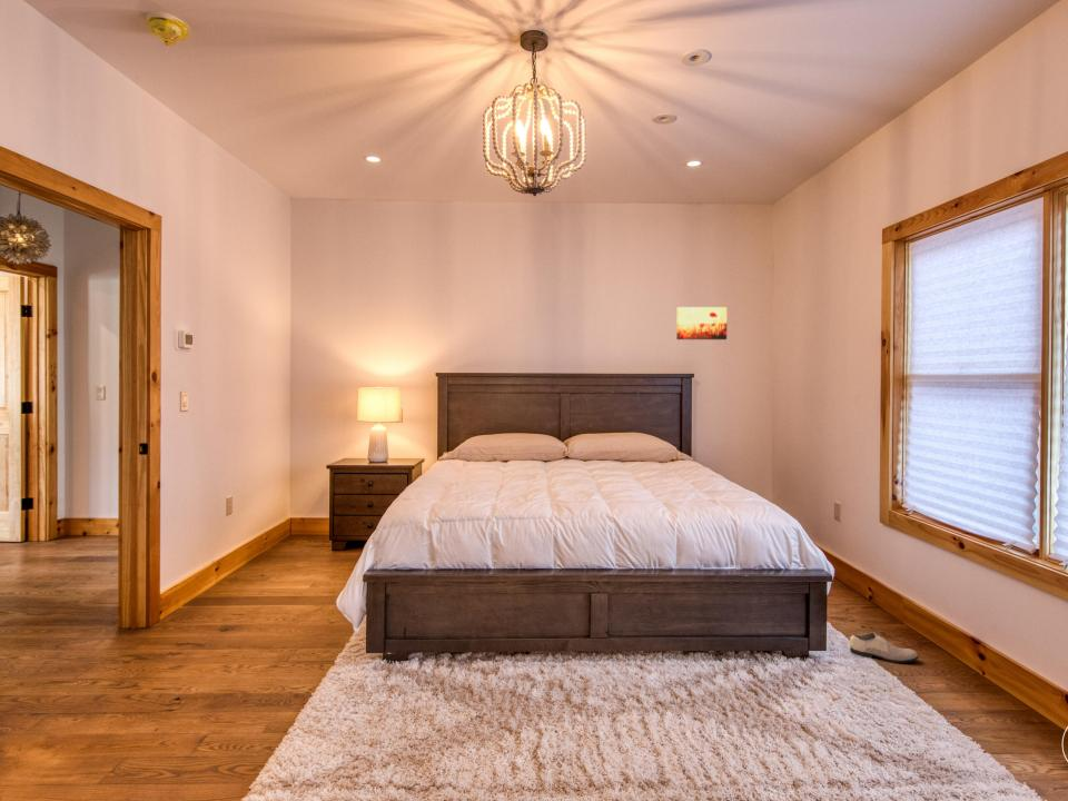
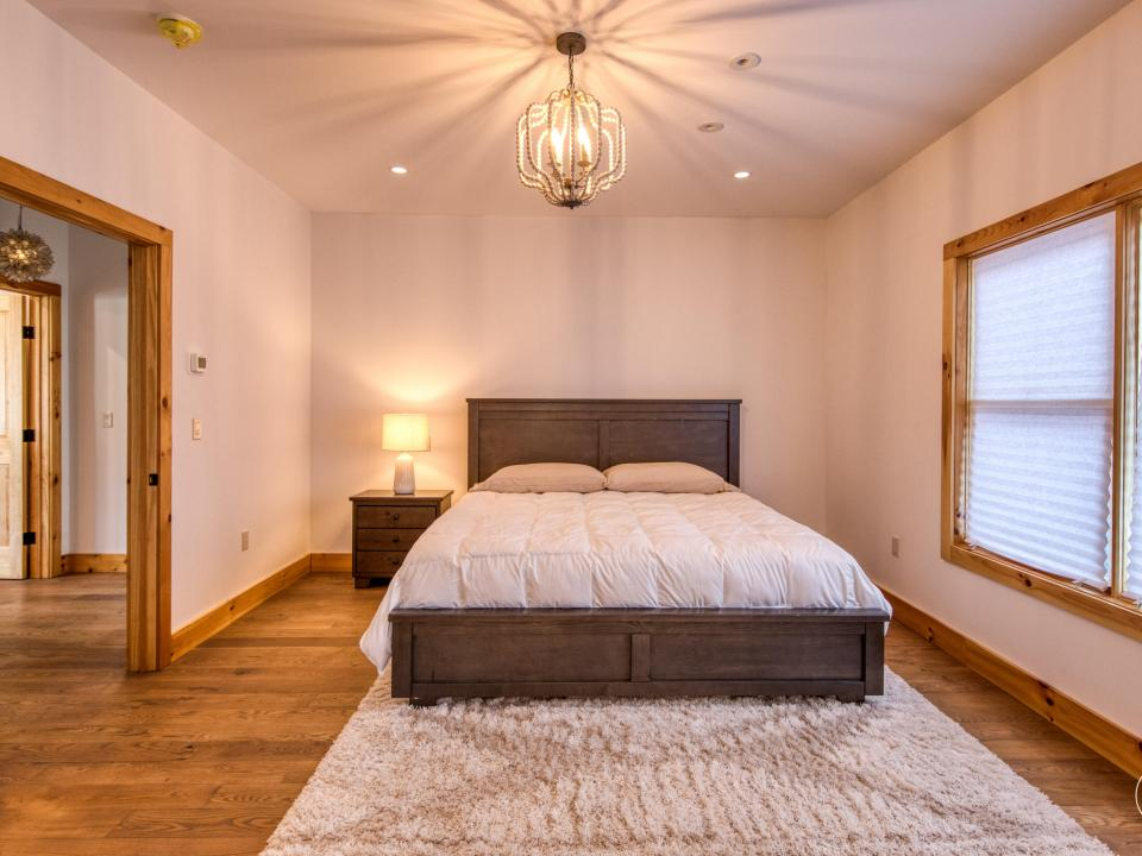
- shoe [849,632,919,664]
- wall art [675,306,729,340]
